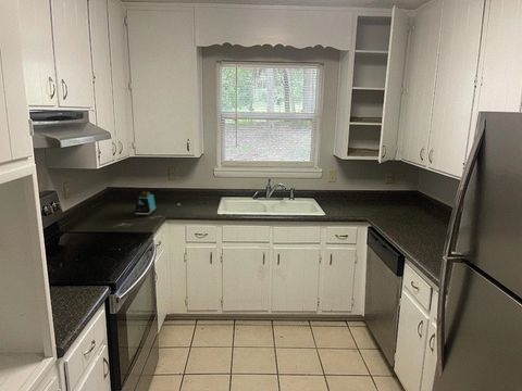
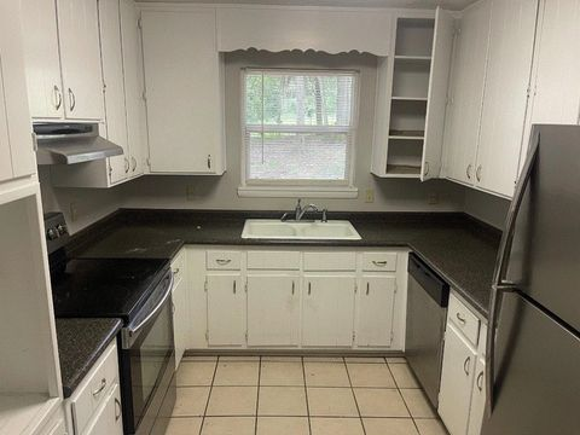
- toaster [134,190,158,217]
